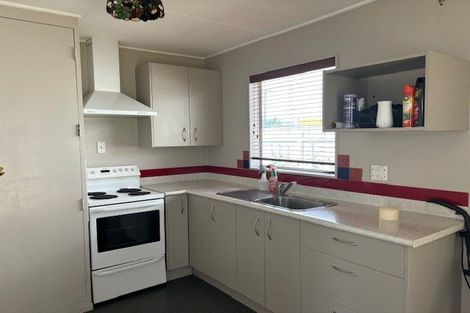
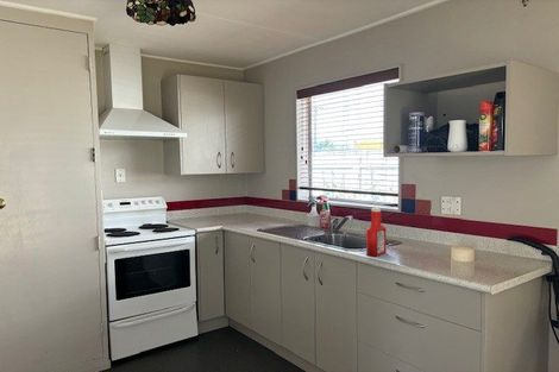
+ soap bottle [365,207,388,257]
